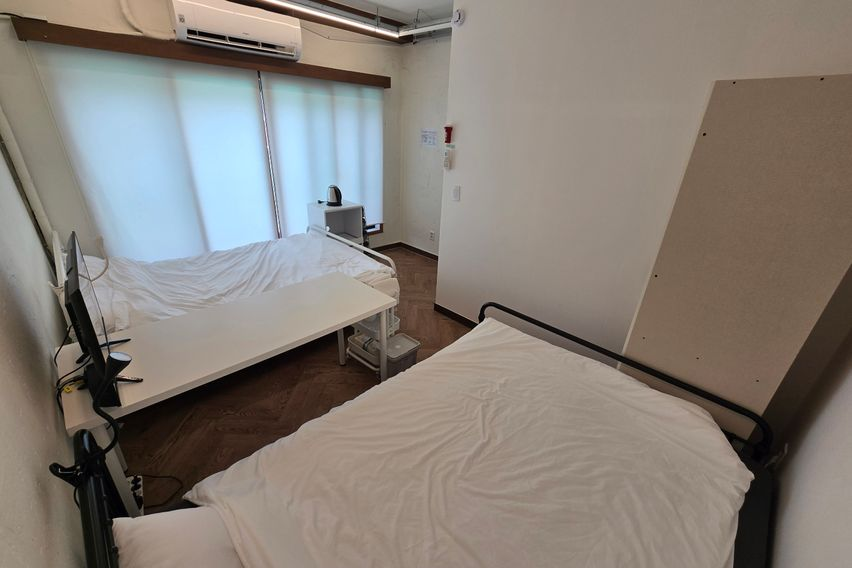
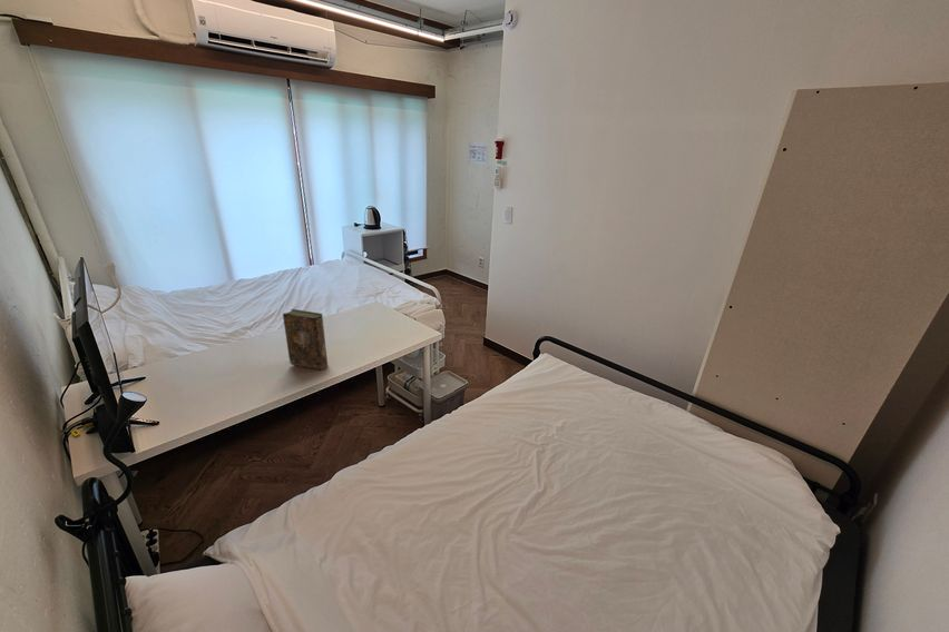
+ book [282,308,329,372]
